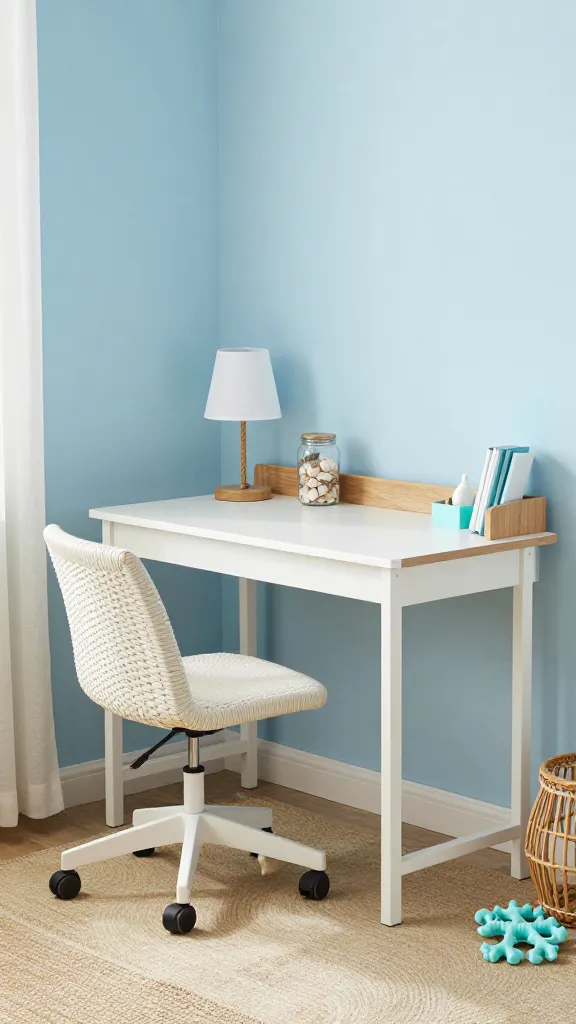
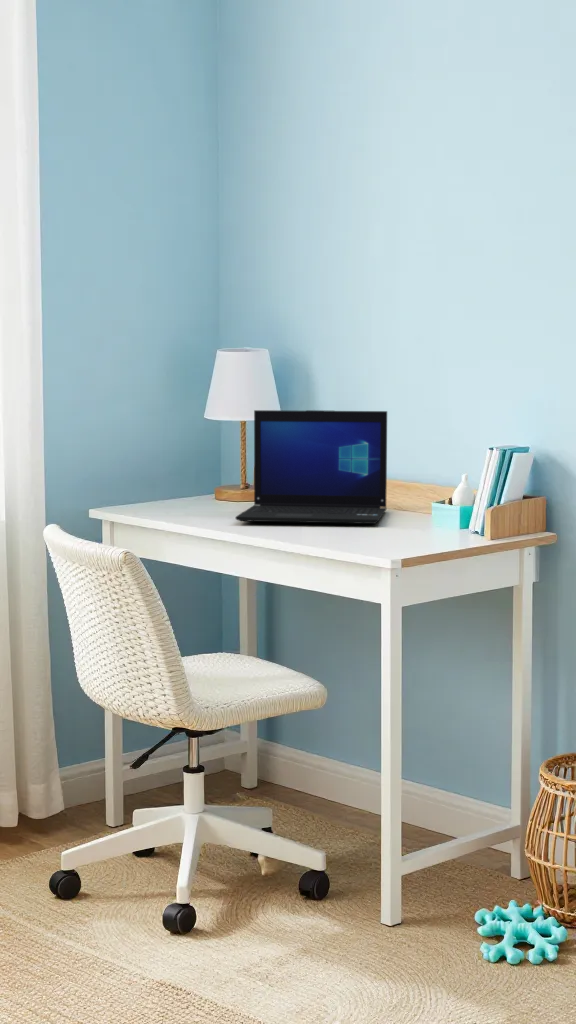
+ laptop [235,409,388,525]
